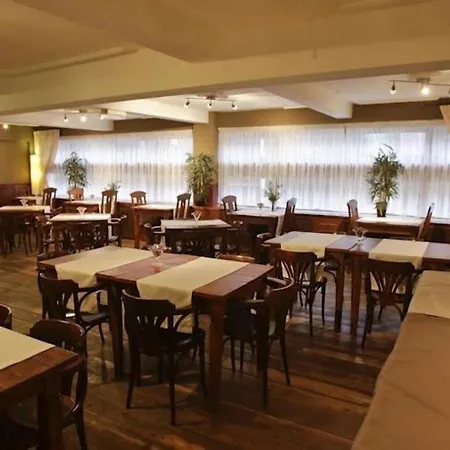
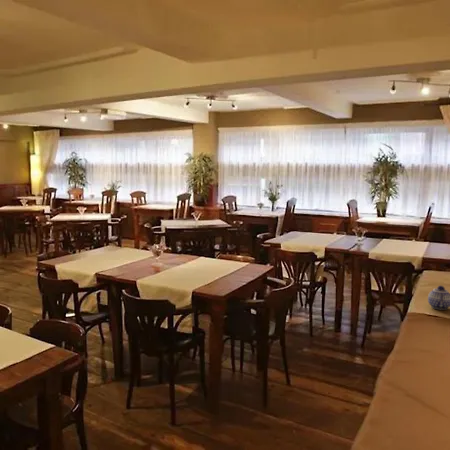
+ teapot [427,285,450,311]
